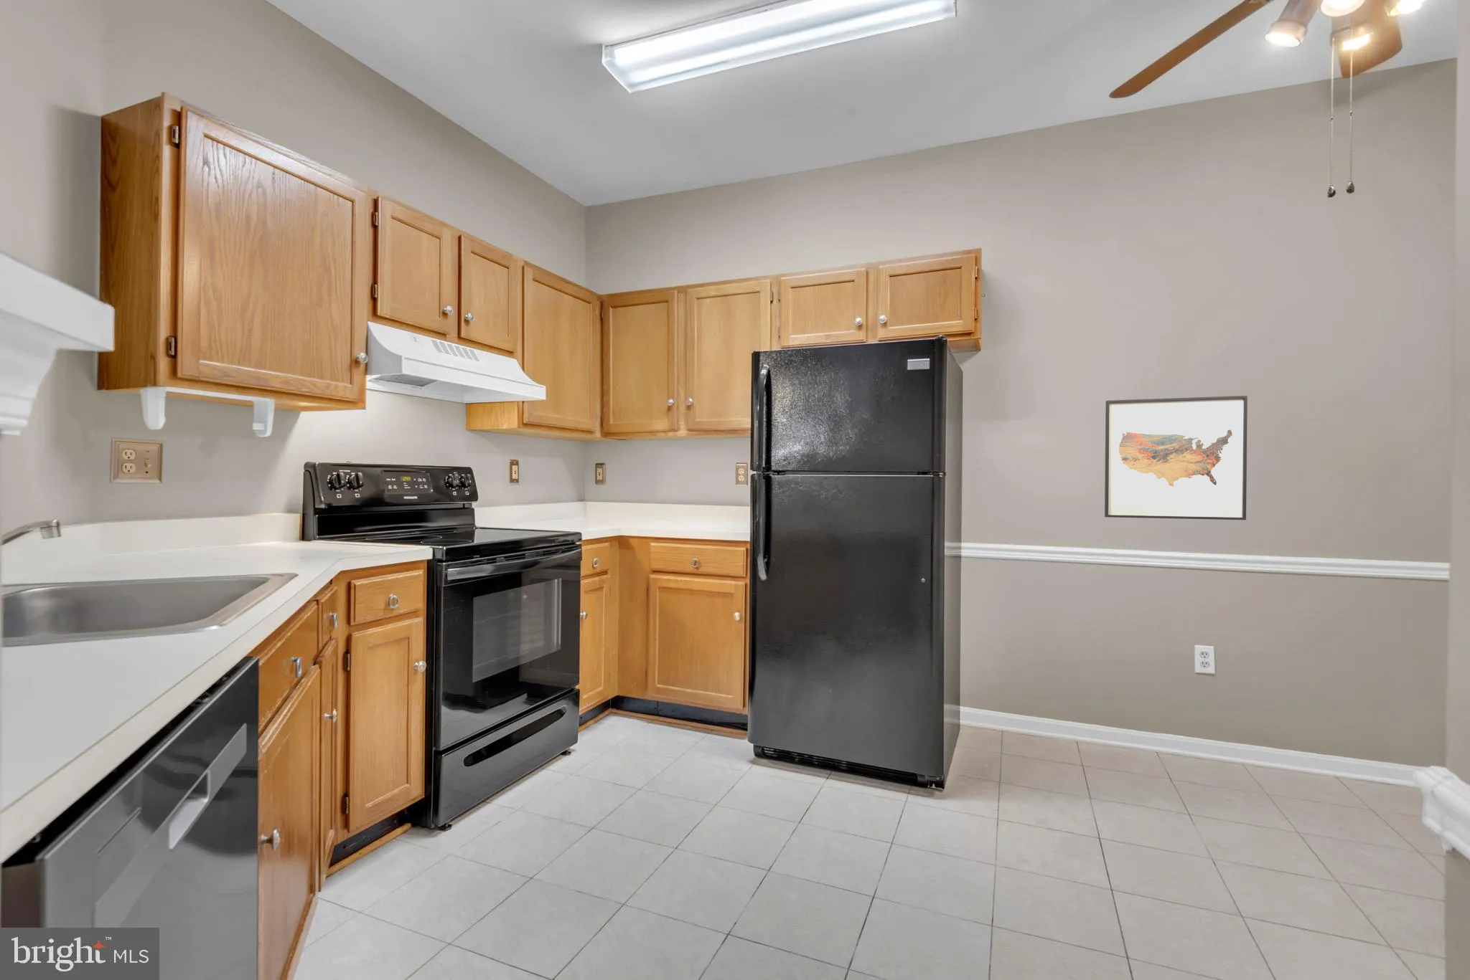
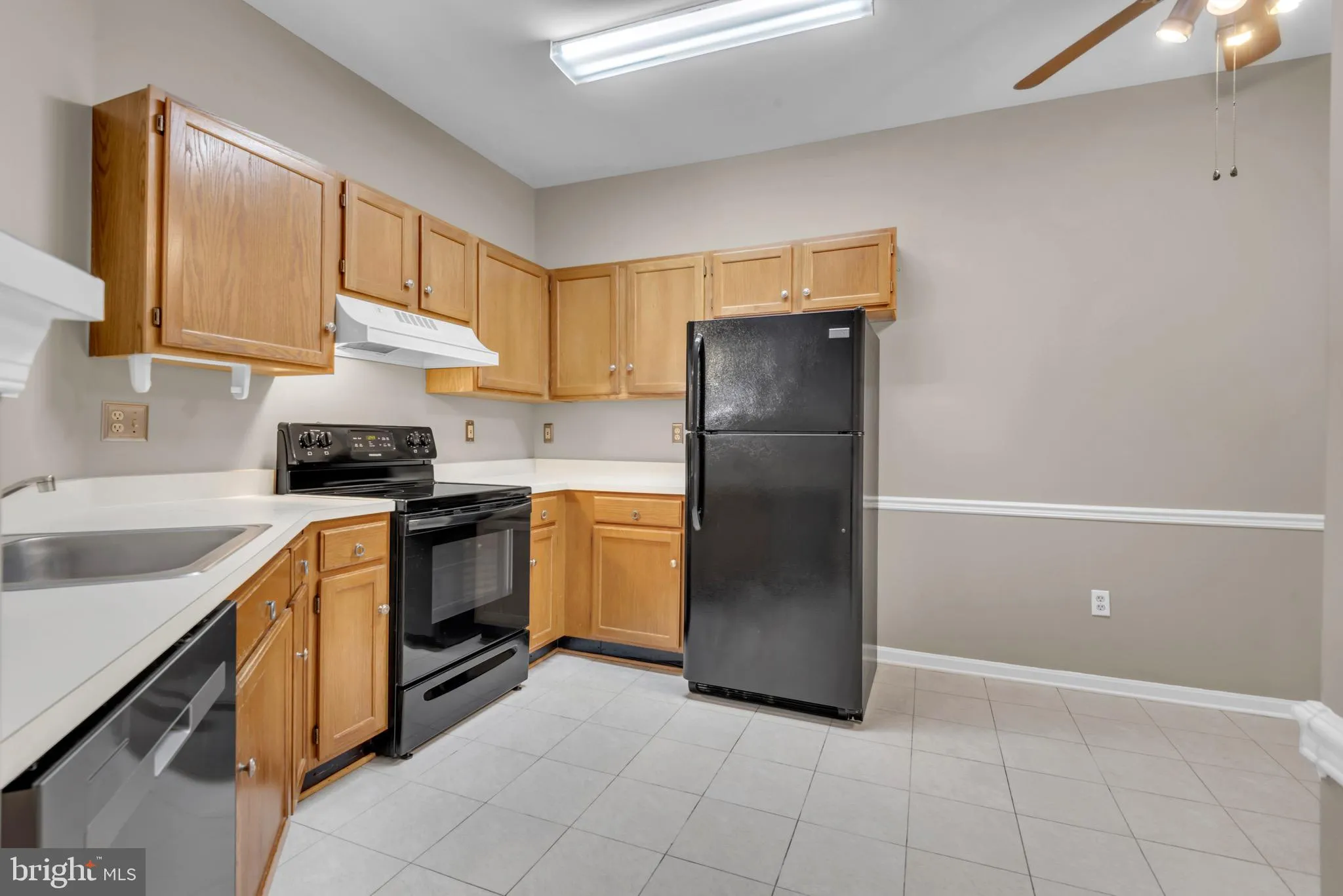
- wall art [1104,395,1248,521]
